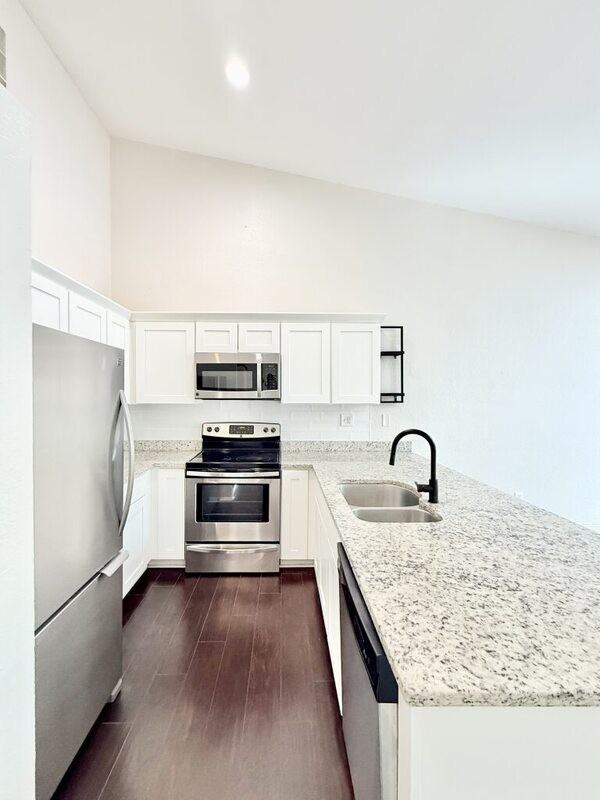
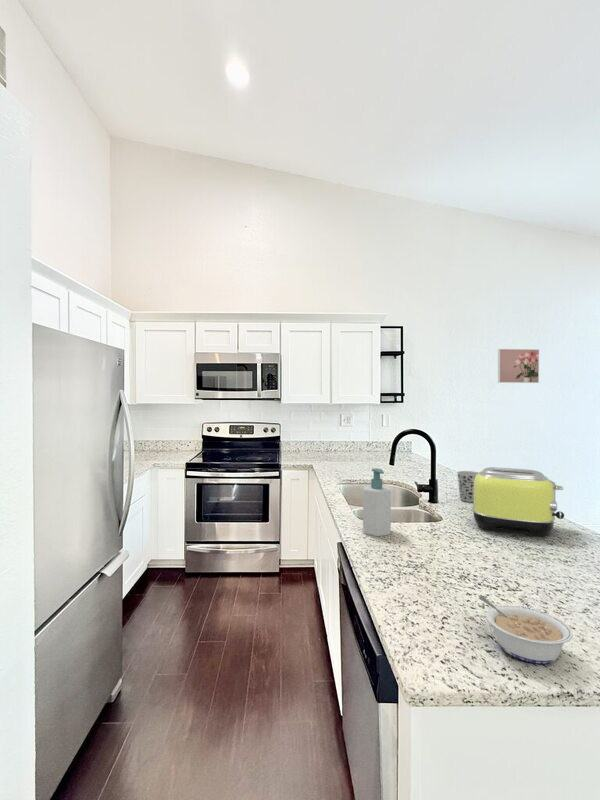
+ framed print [497,348,540,384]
+ cup [456,470,480,503]
+ soap bottle [362,467,392,537]
+ legume [478,595,573,665]
+ toaster [471,466,565,537]
